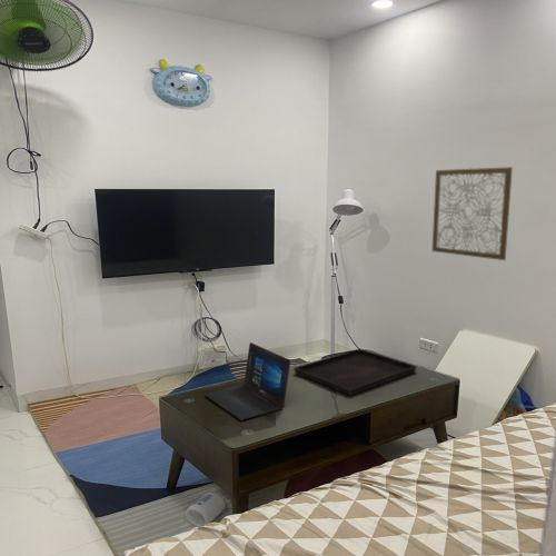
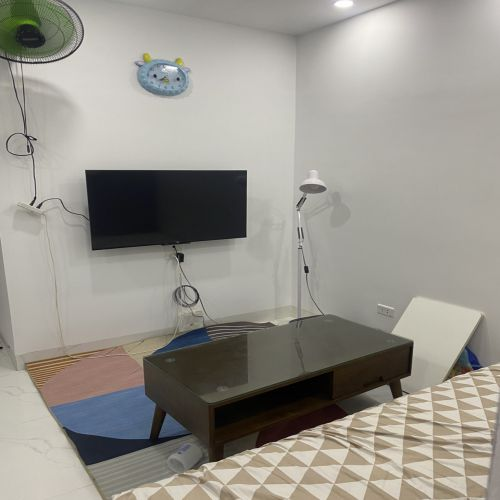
- serving tray [292,348,417,397]
- laptop [203,341,291,421]
- wall art [431,166,514,261]
